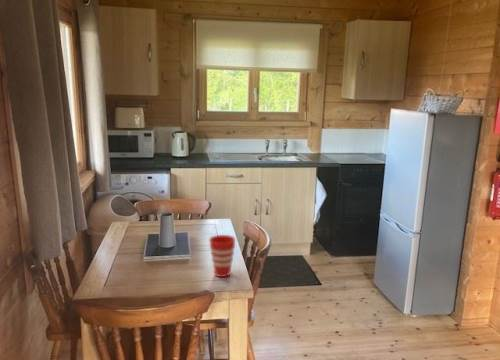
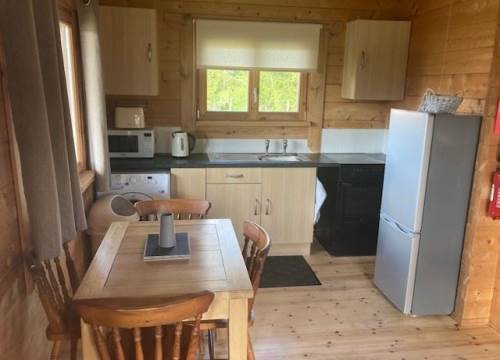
- cup [208,234,236,278]
